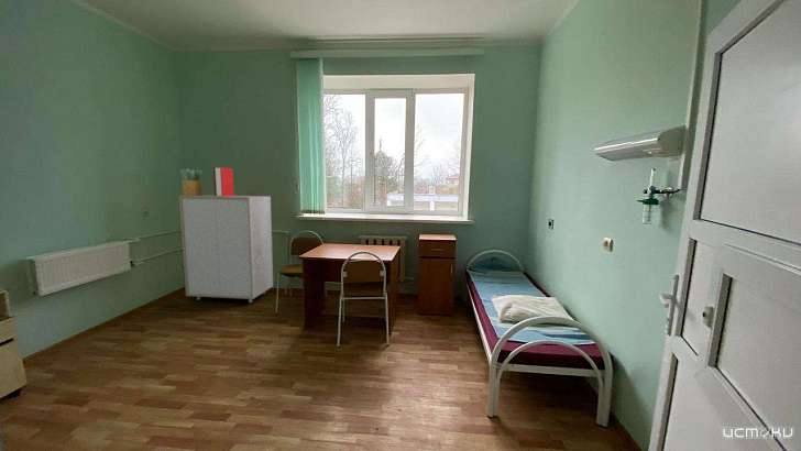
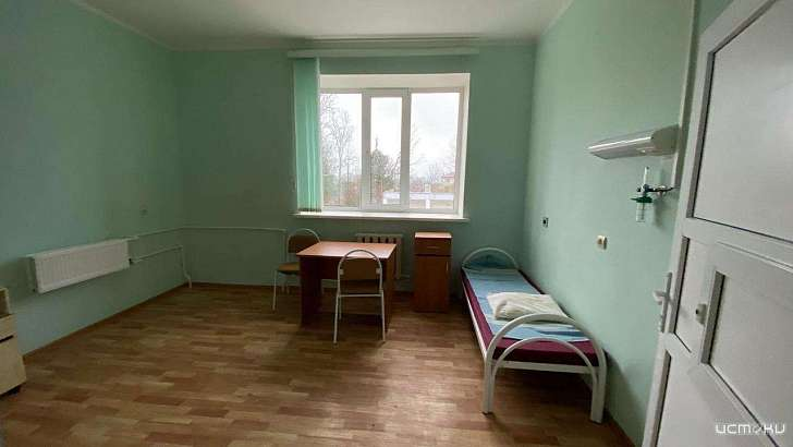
- potted plant [179,167,202,196]
- book [212,166,234,196]
- storage cabinet [178,194,274,304]
